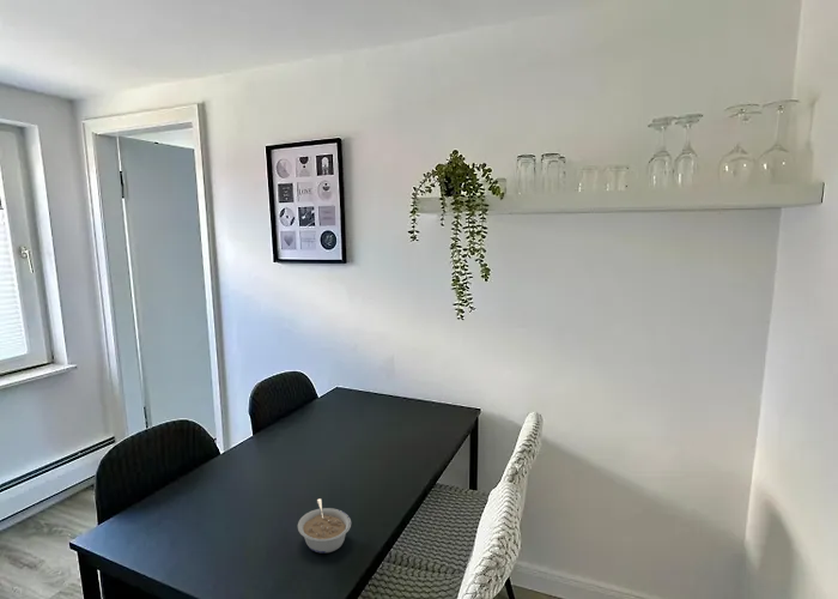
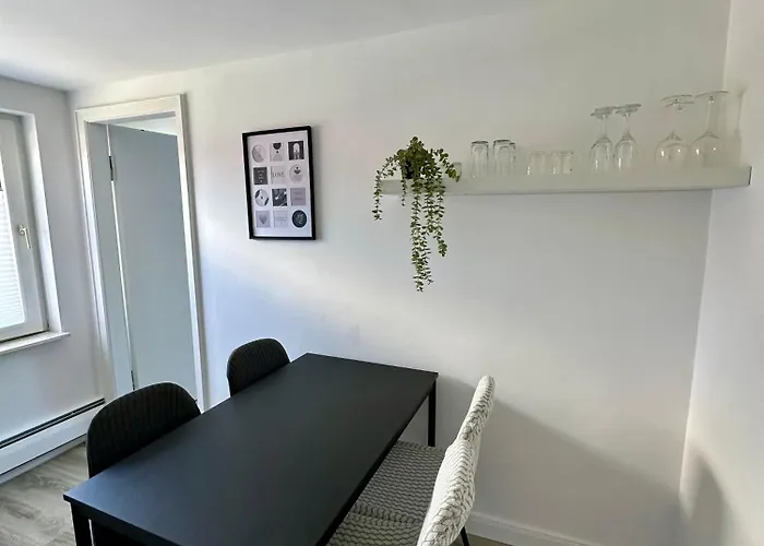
- legume [297,497,352,555]
